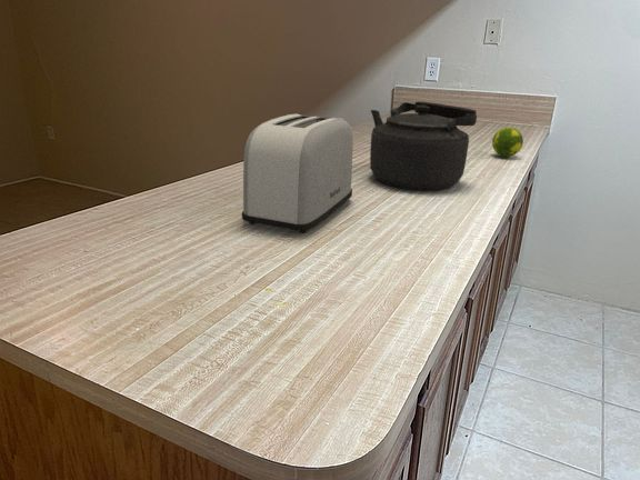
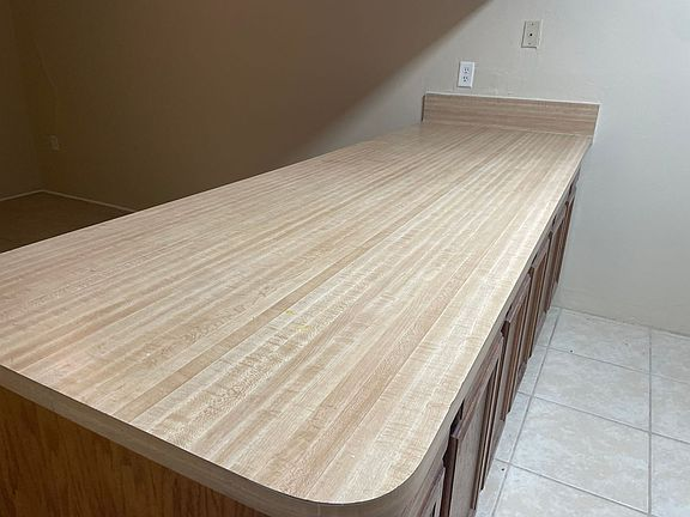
- kettle [369,100,478,191]
- fruit [491,127,524,158]
- toaster [241,113,354,234]
